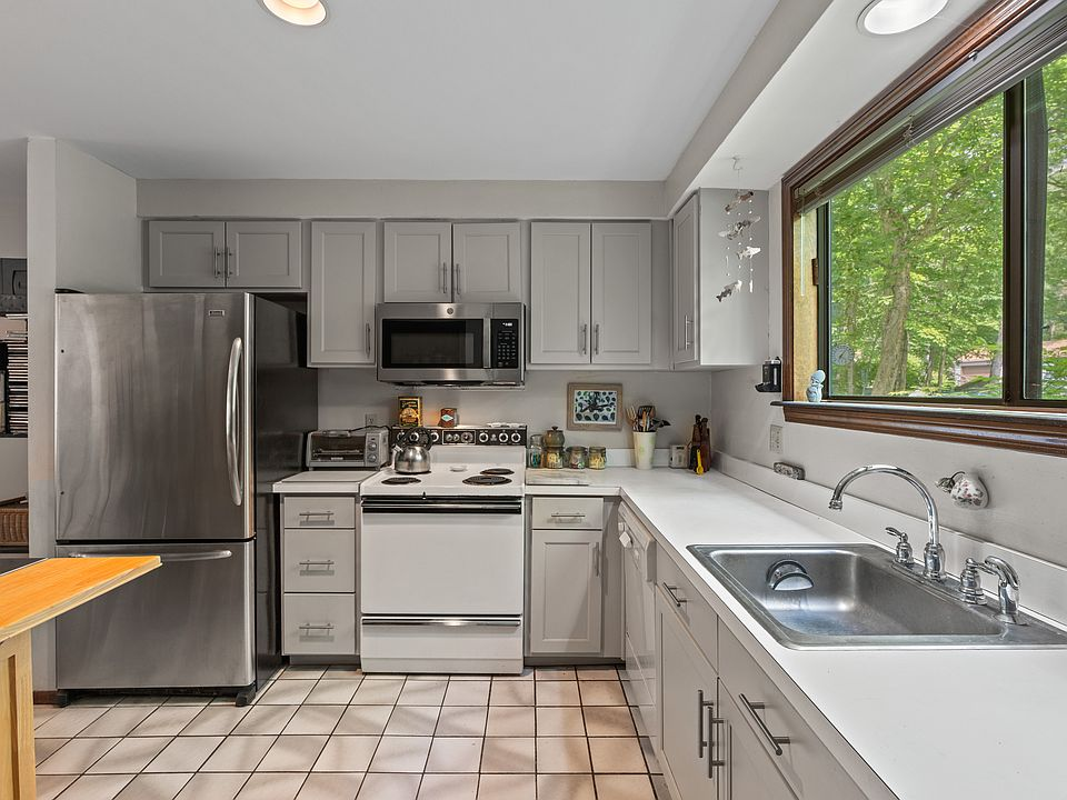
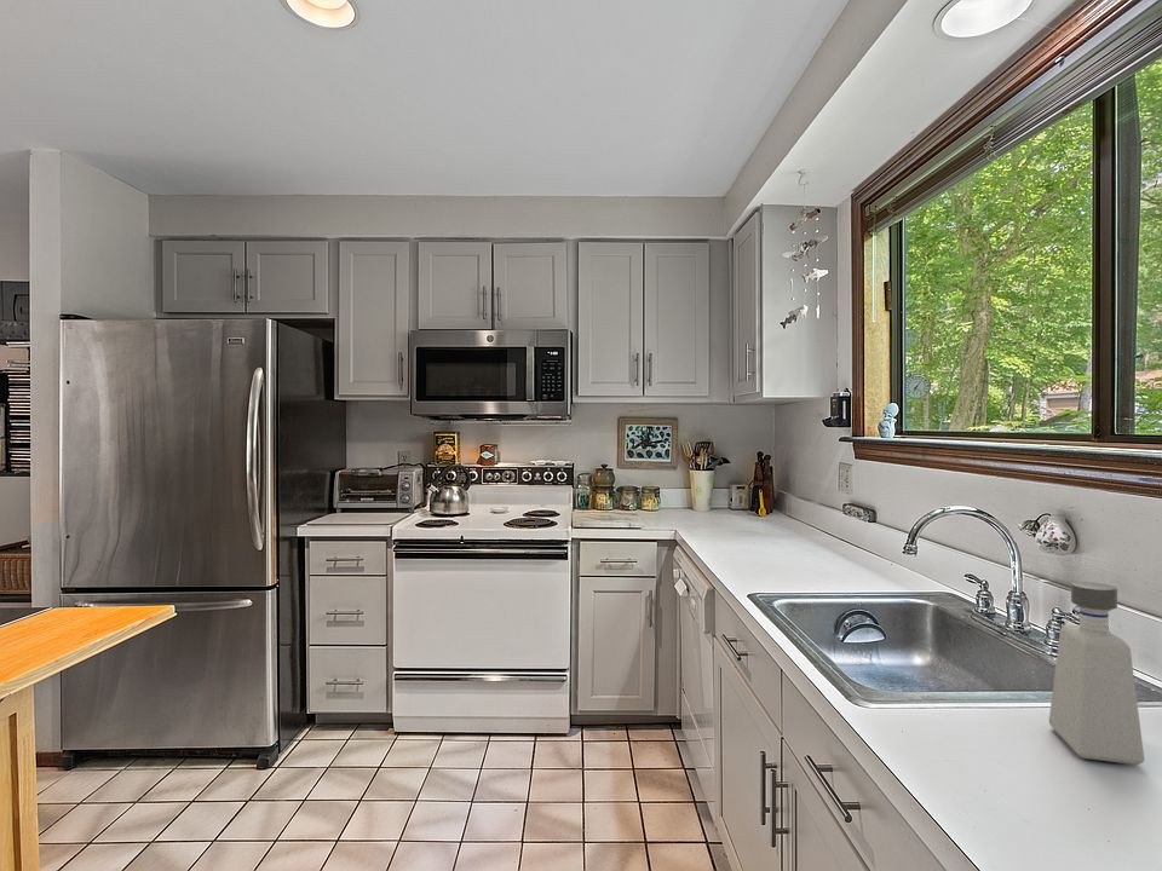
+ soap dispenser [1048,581,1145,766]
